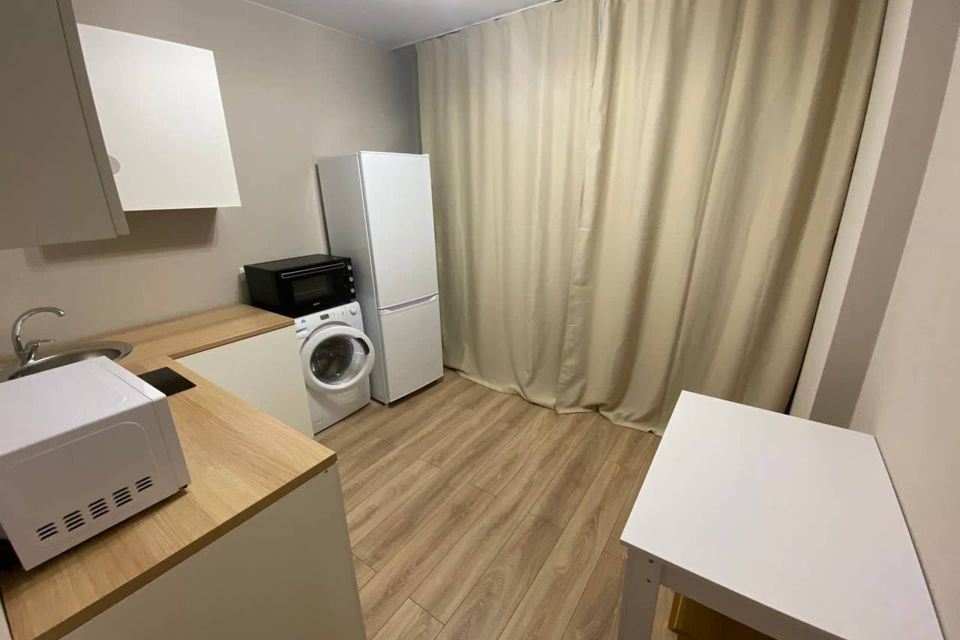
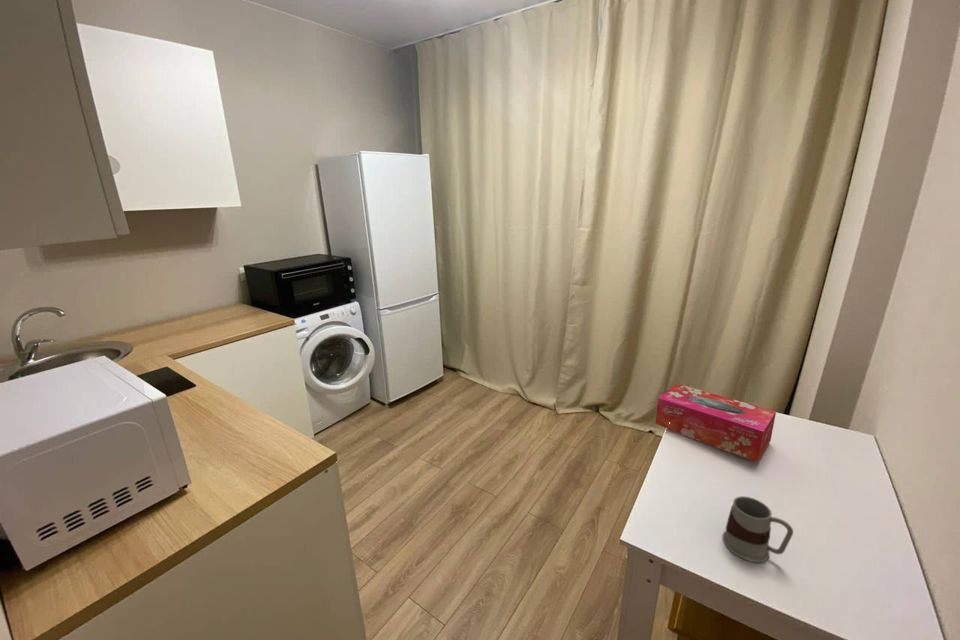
+ mug [721,495,794,563]
+ tissue box [655,383,777,463]
